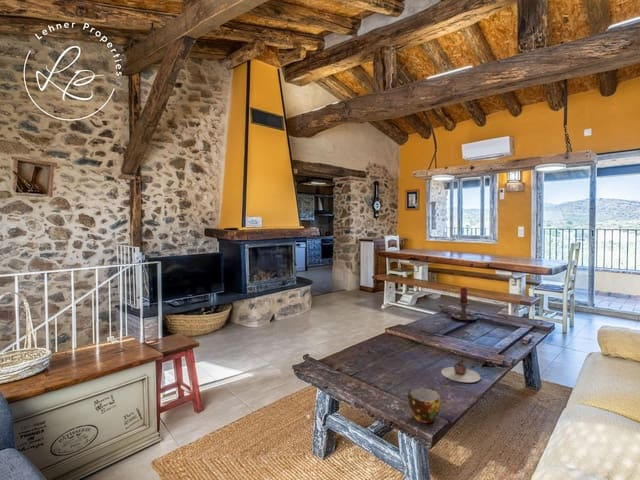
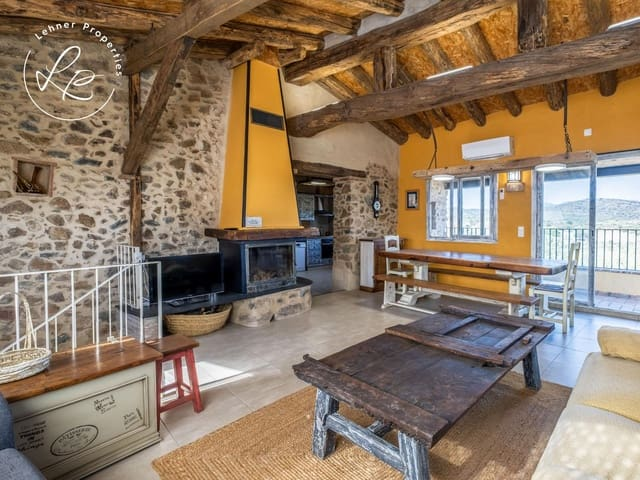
- teapot [440,356,481,383]
- candle holder [447,287,476,321]
- cup [406,387,442,424]
